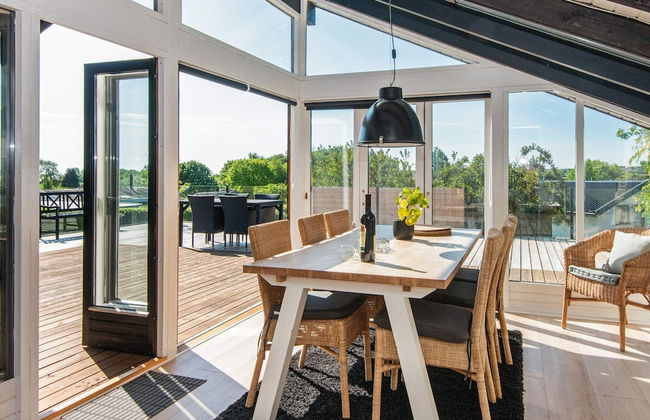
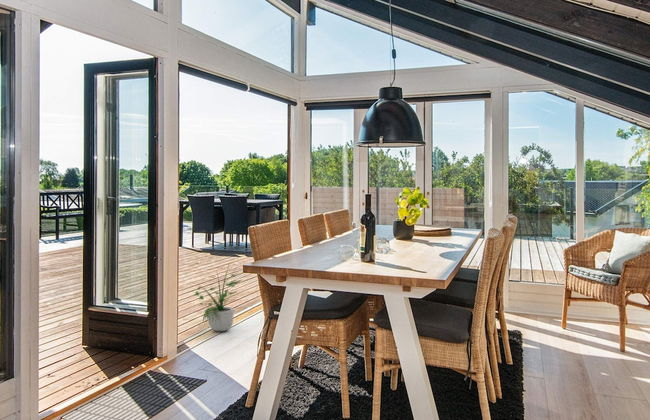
+ potted plant [194,262,243,332]
